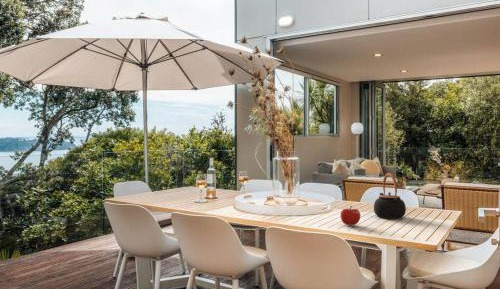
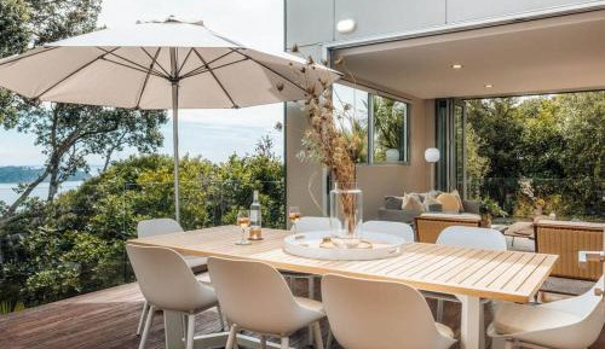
- teapot [373,172,407,220]
- fruit [339,205,361,226]
